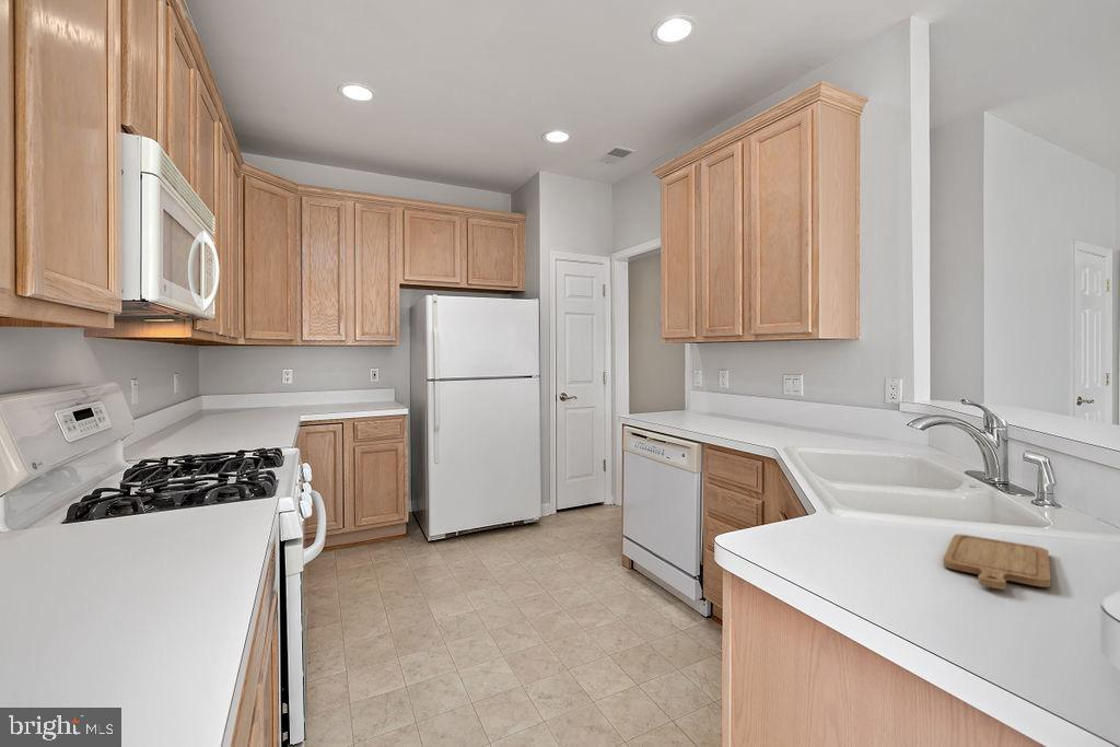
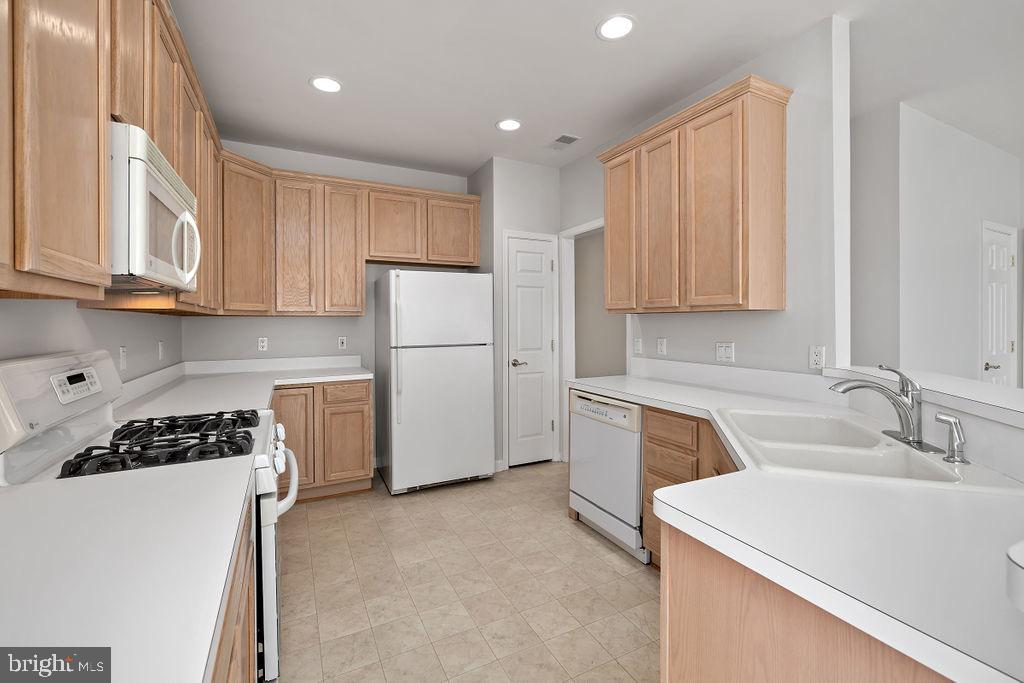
- chopping board [942,534,1052,591]
